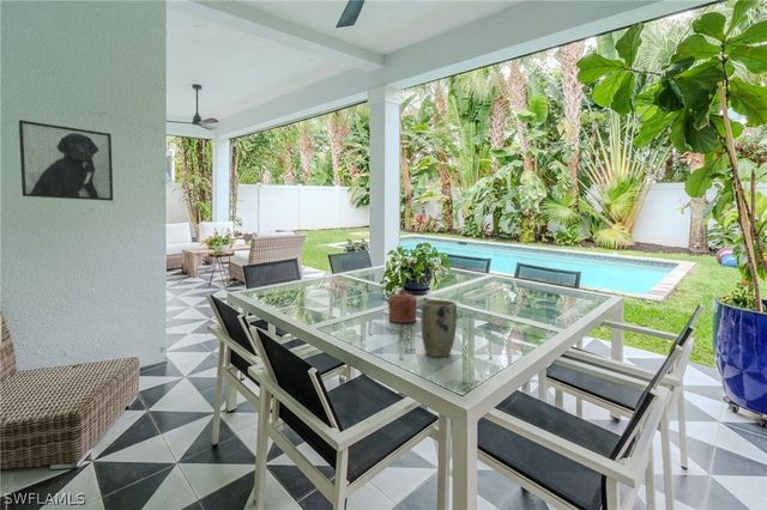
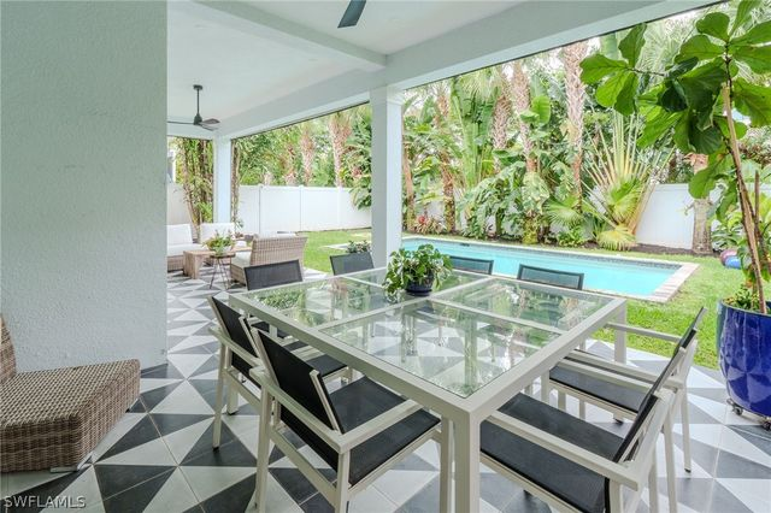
- plant pot [419,298,458,358]
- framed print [18,119,114,202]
- teapot [387,287,417,323]
